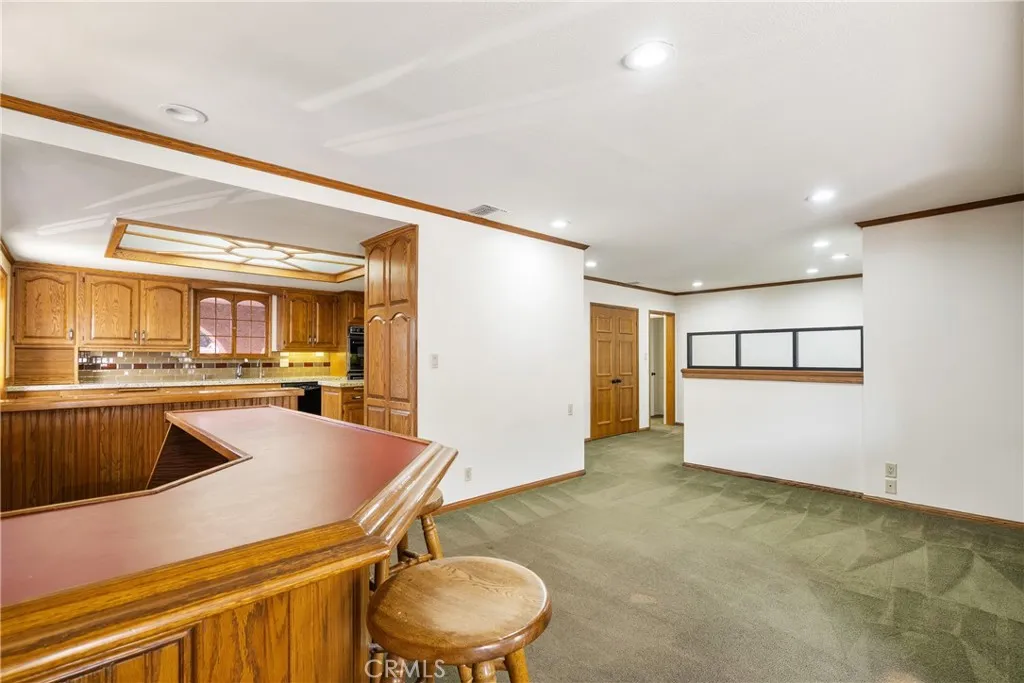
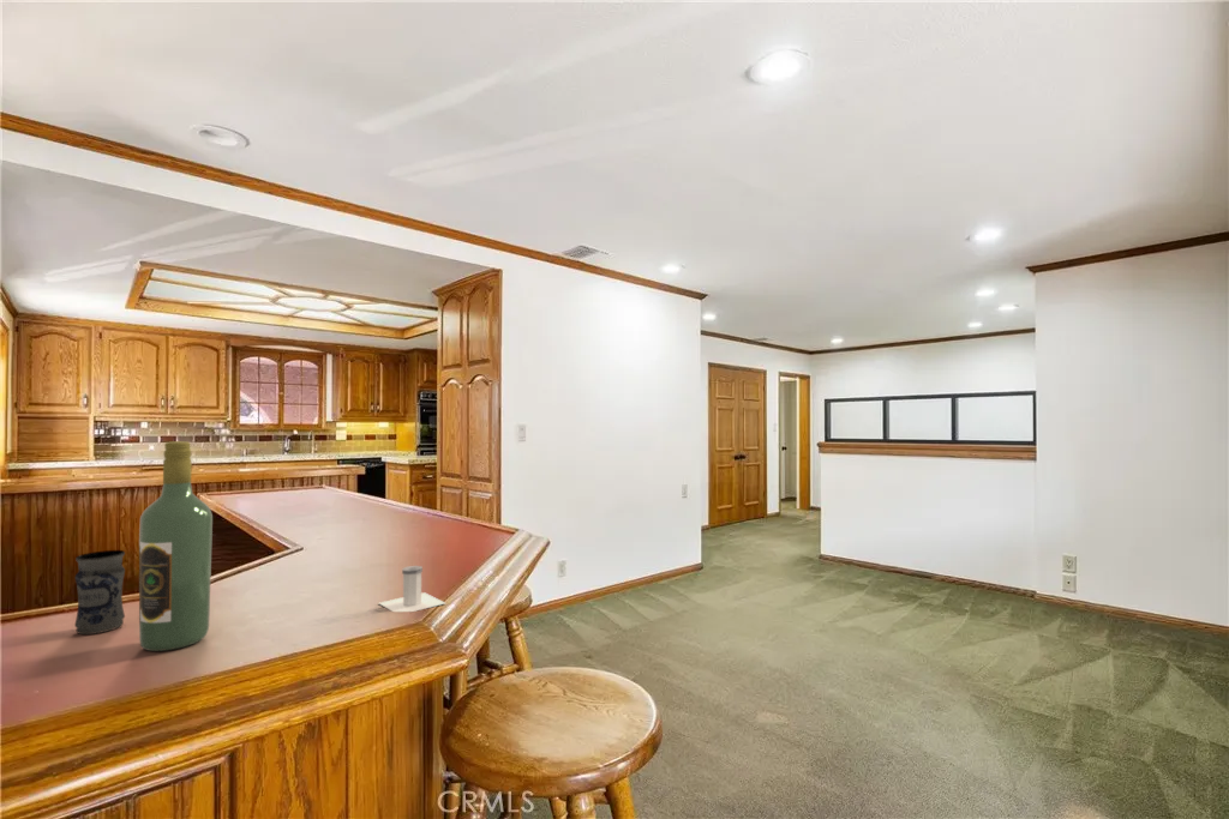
+ salt shaker [378,565,446,613]
+ jar [73,549,126,636]
+ wine bottle [138,440,214,652]
